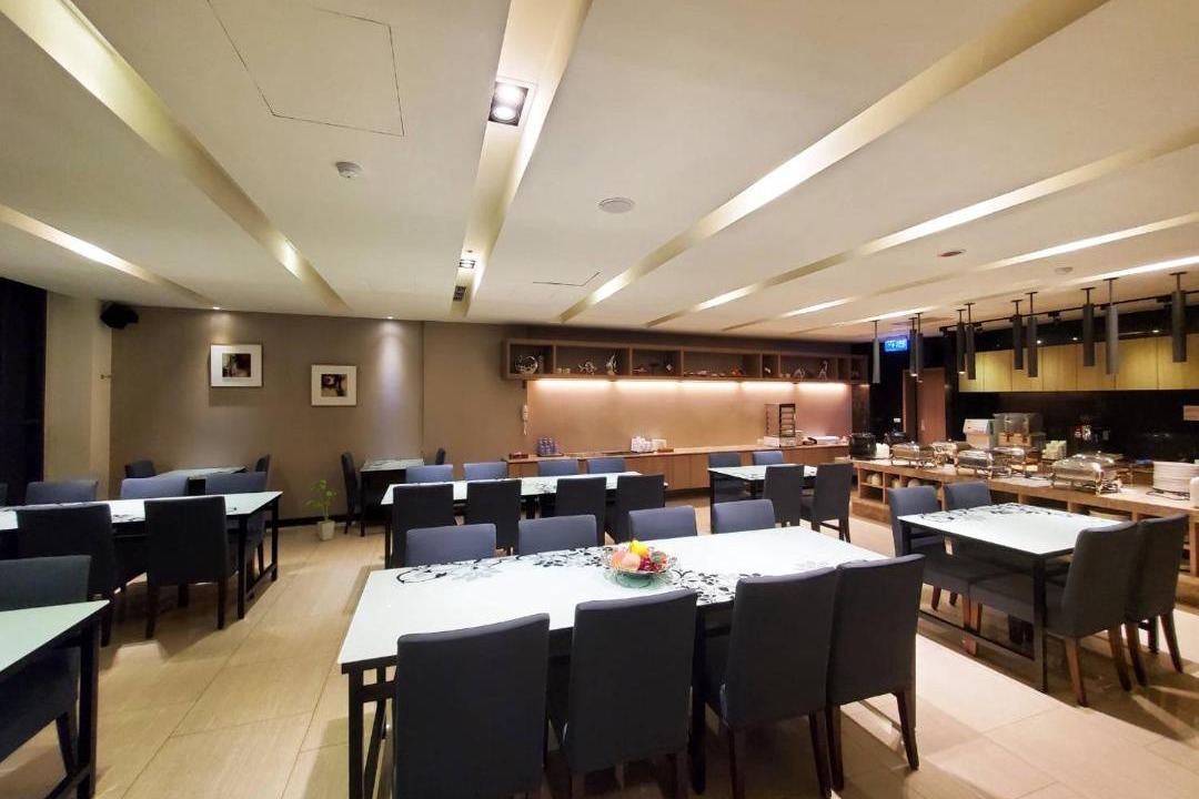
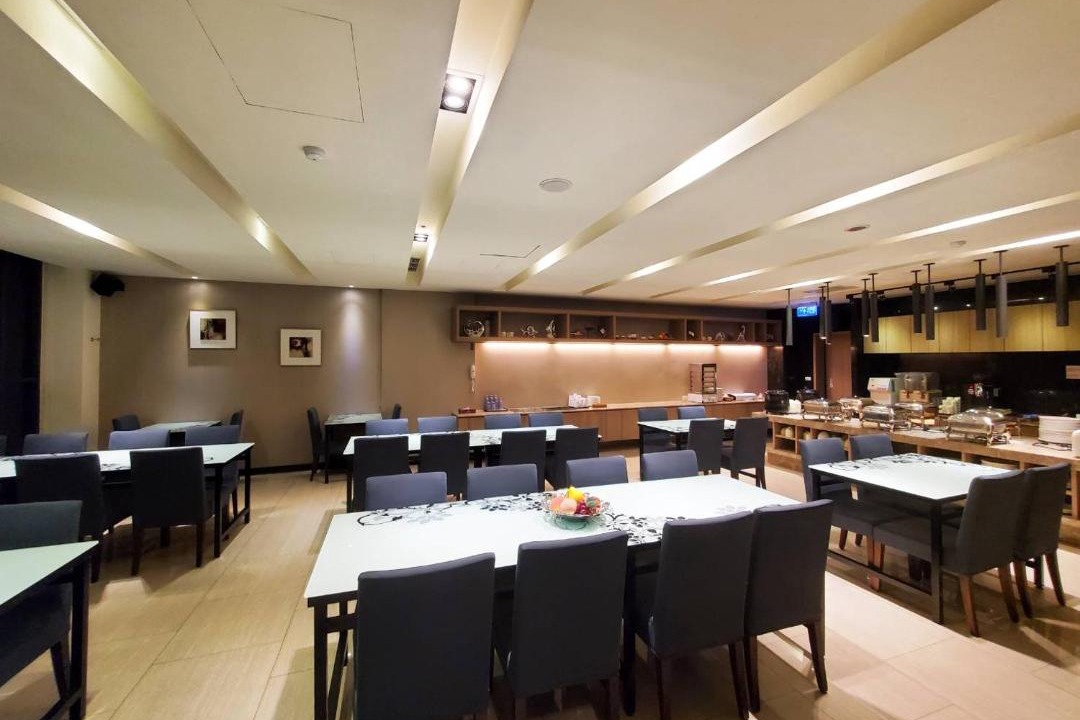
- house plant [305,478,342,542]
